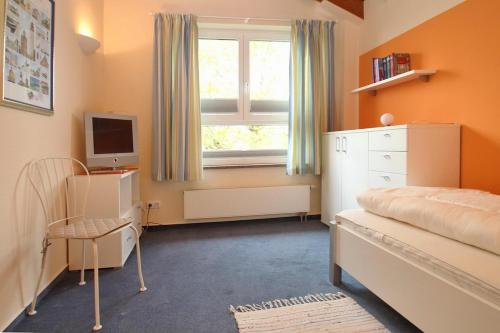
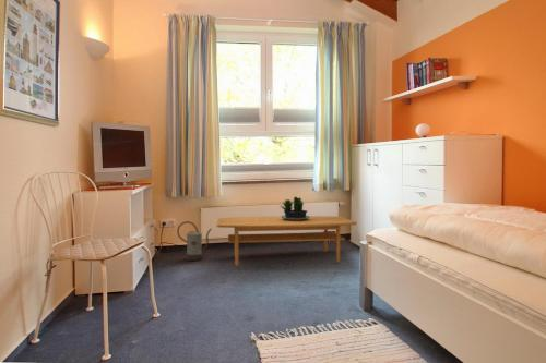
+ coffee table [215,215,358,267]
+ potted plant [278,195,309,220]
+ watering can [176,220,213,262]
